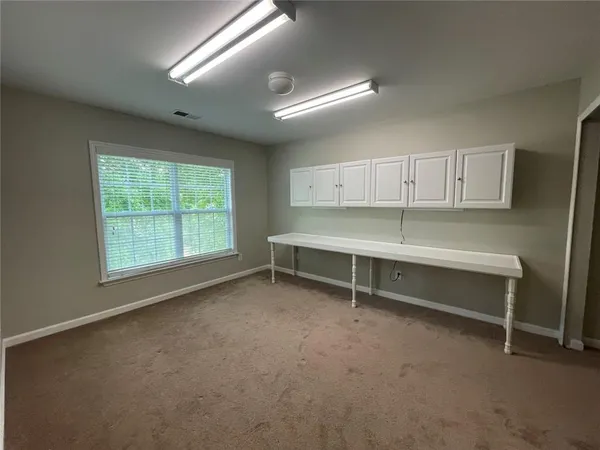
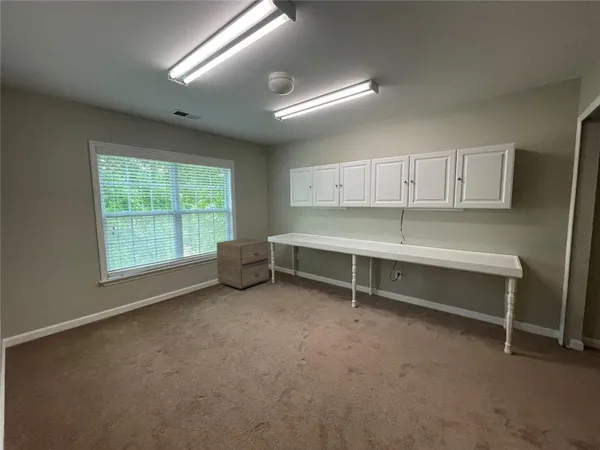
+ filing cabinet [216,238,270,291]
